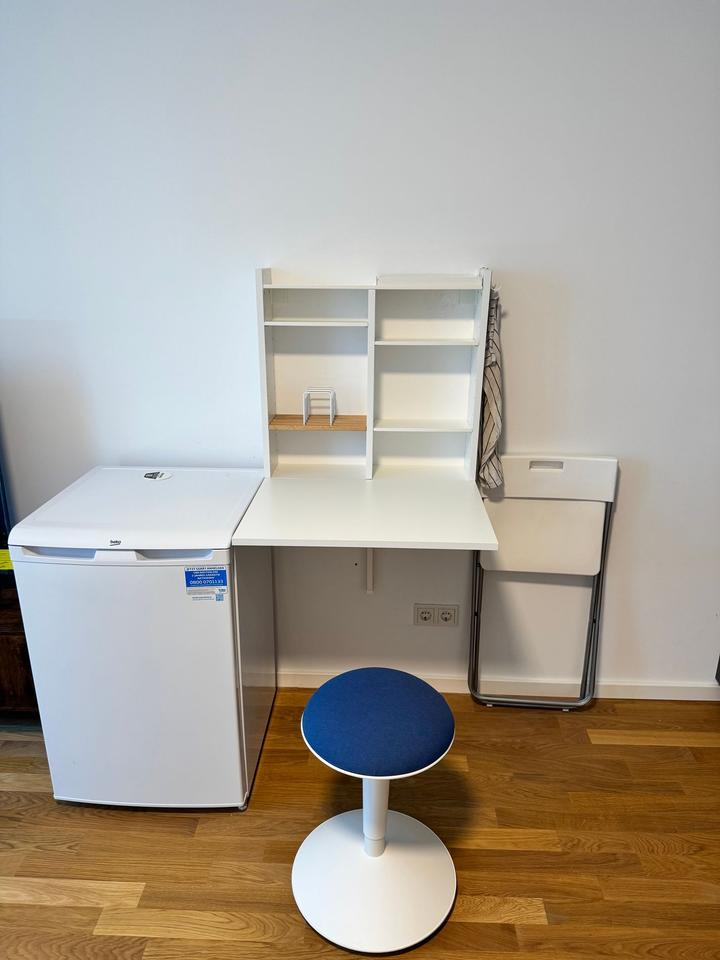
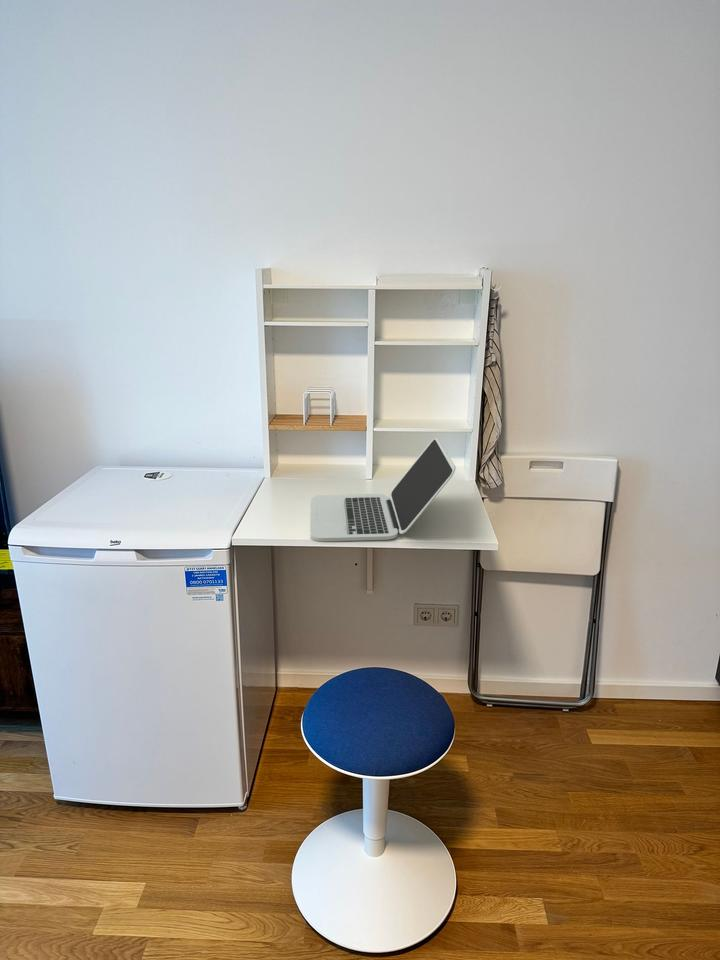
+ laptop [309,438,457,542]
